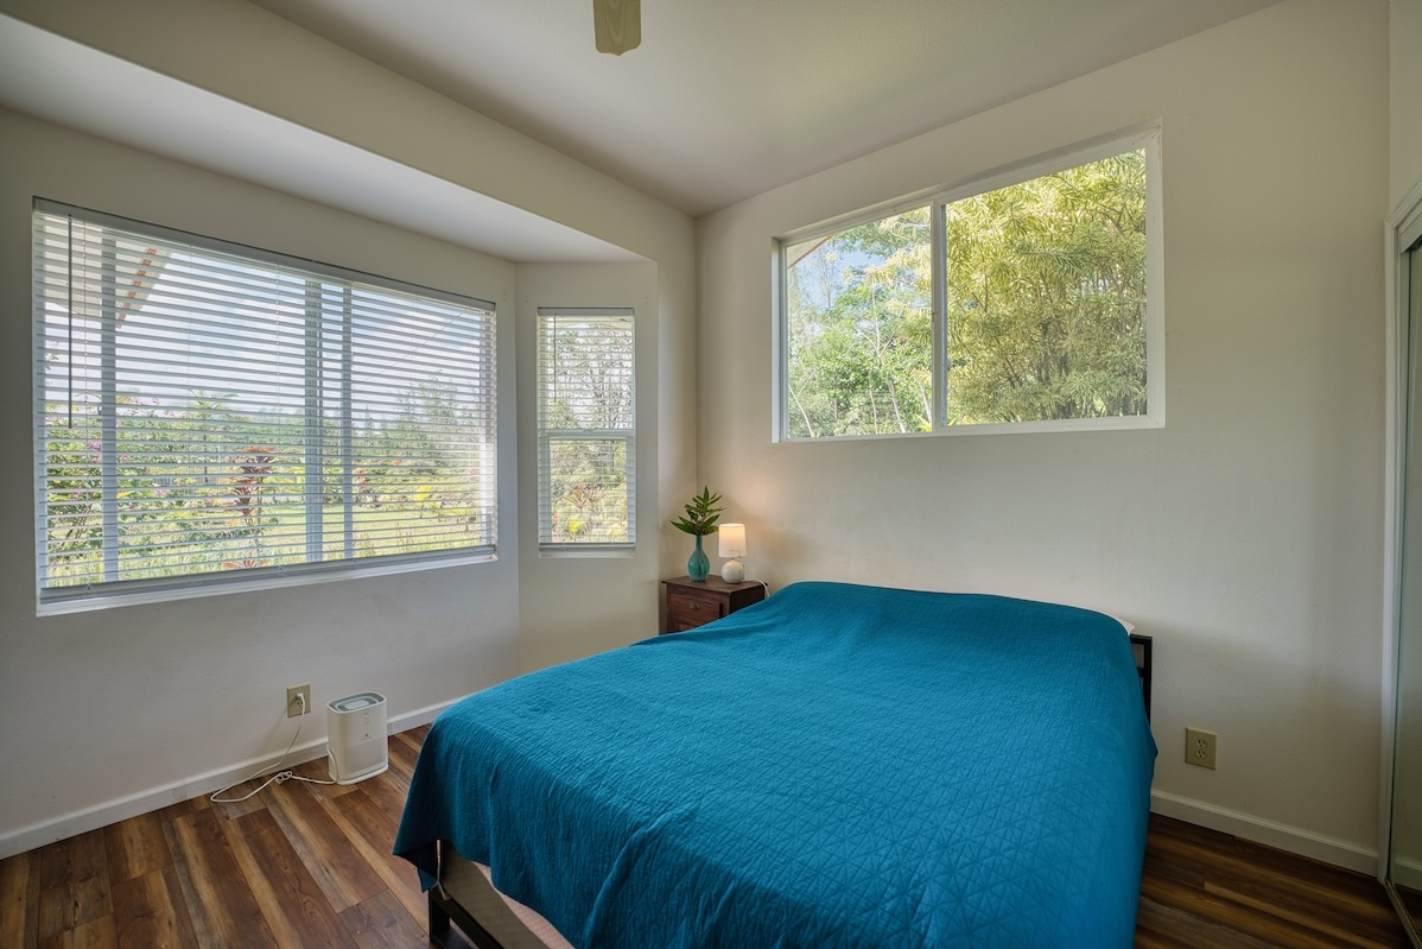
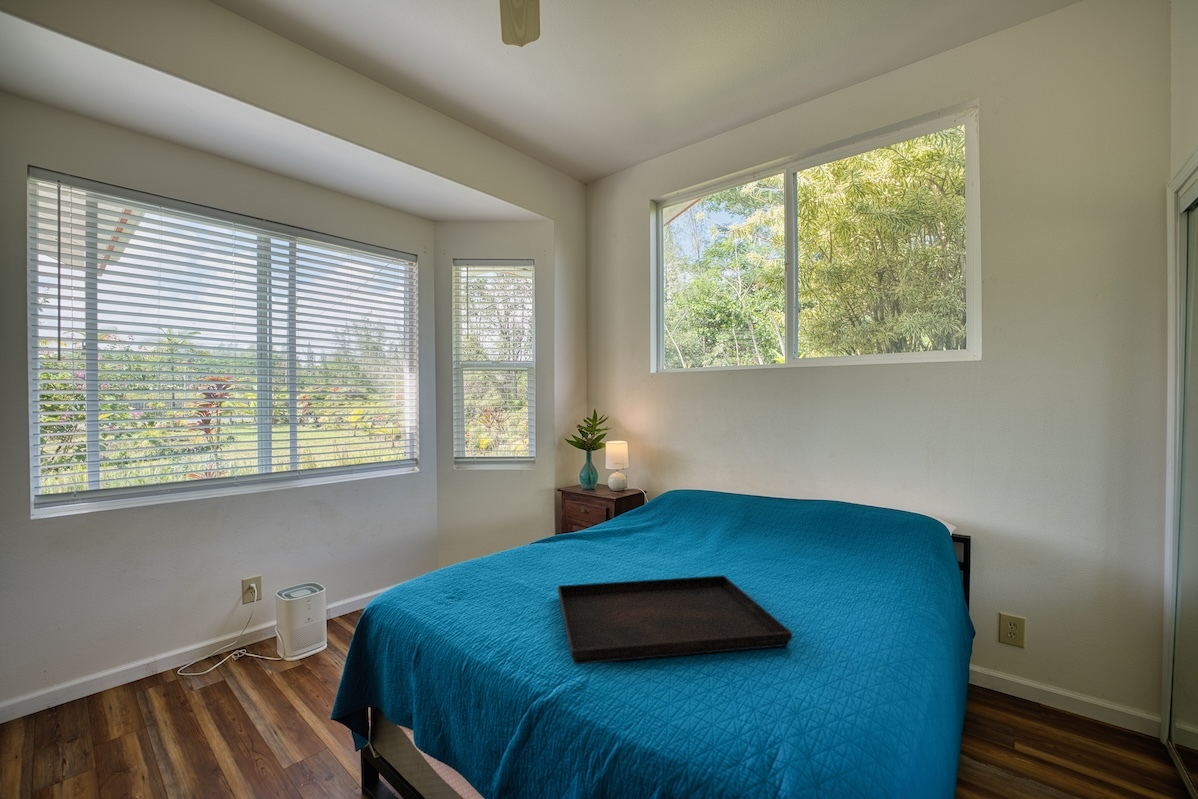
+ serving tray [557,574,793,665]
